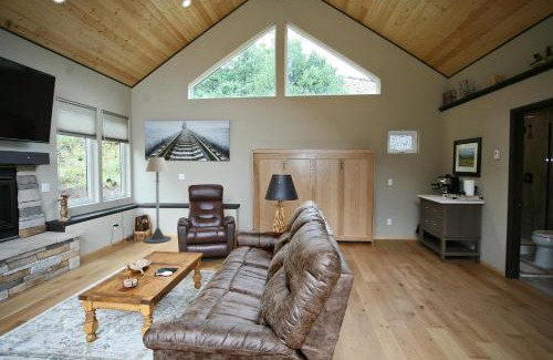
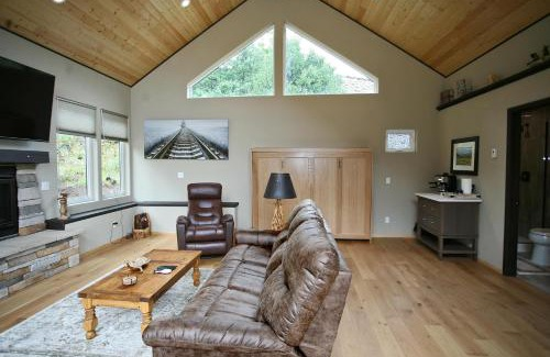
- floor lamp [143,156,173,244]
